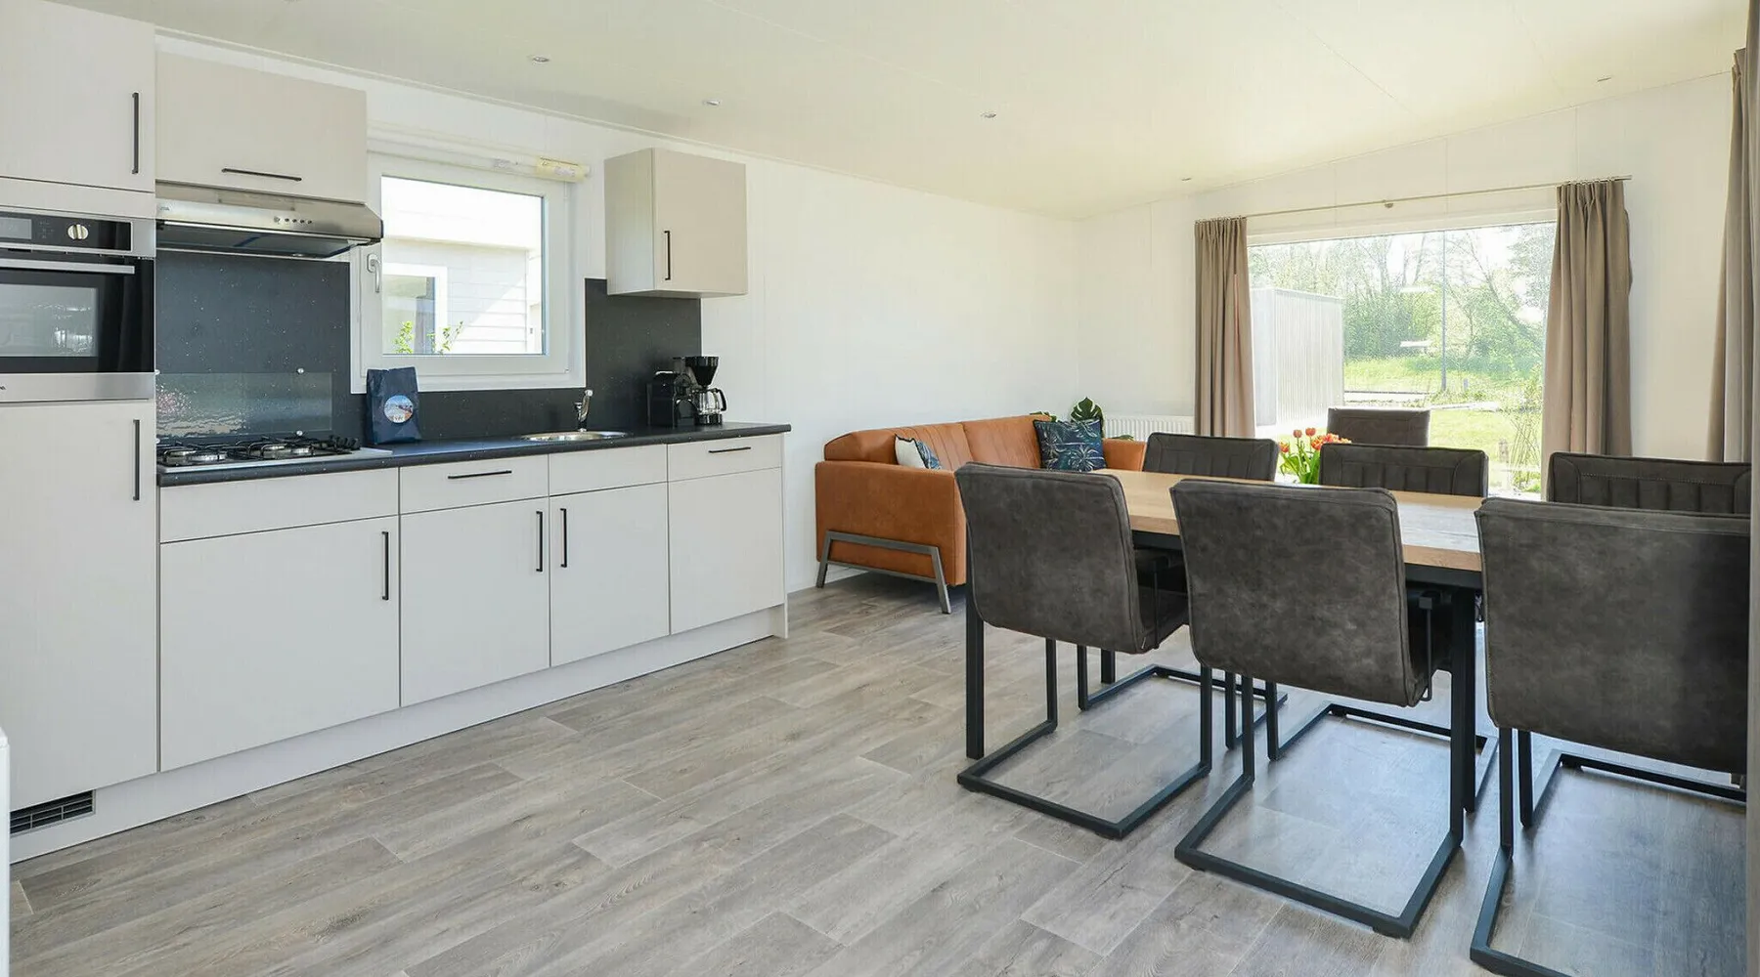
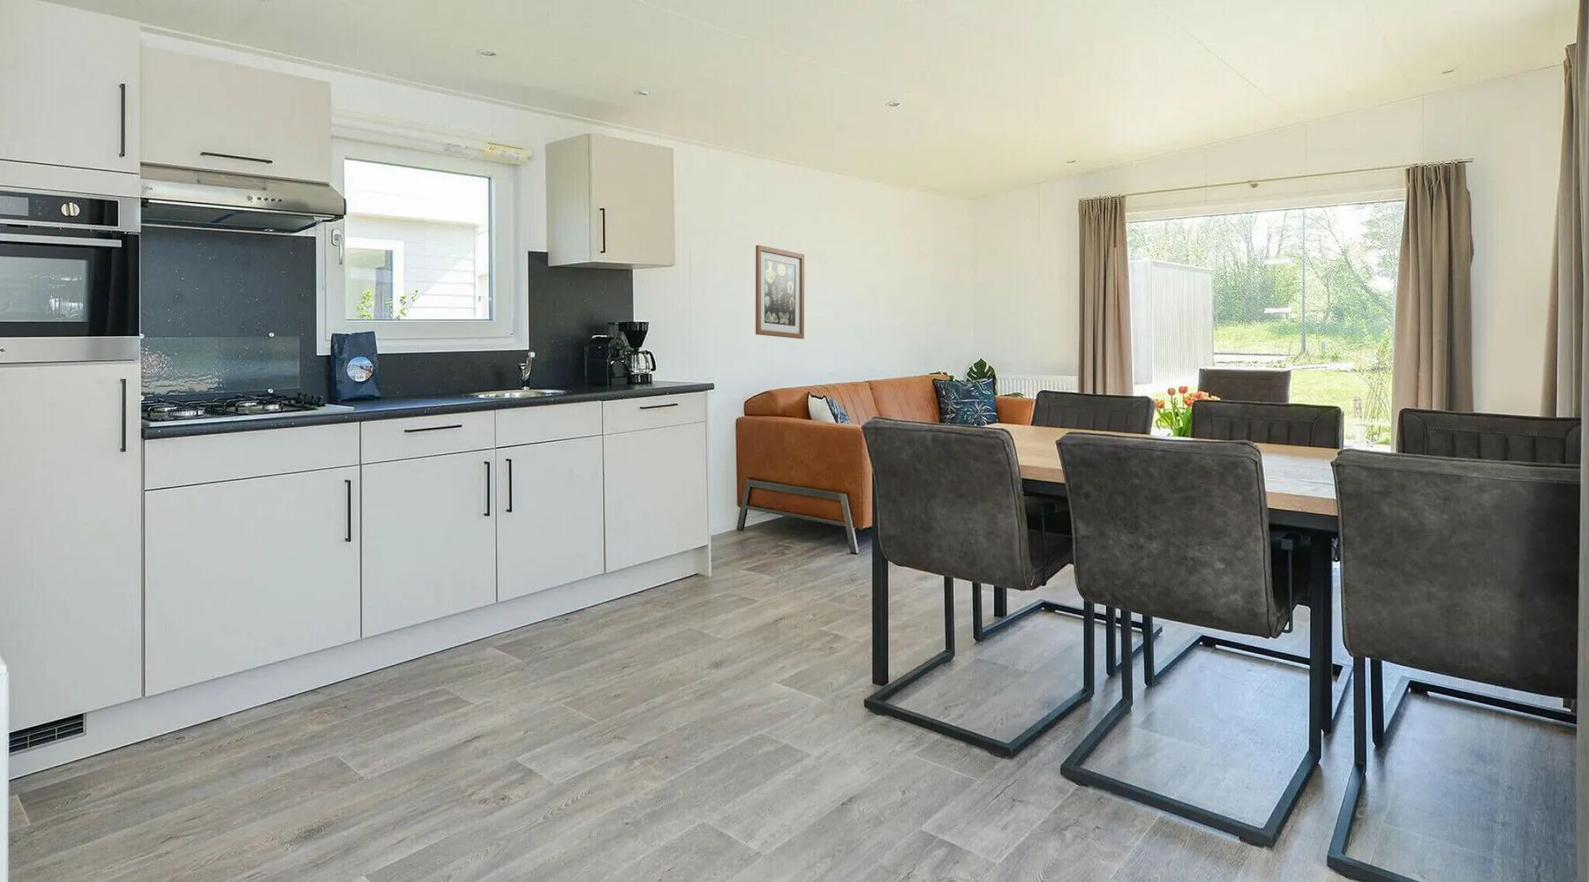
+ wall art [754,244,805,340]
